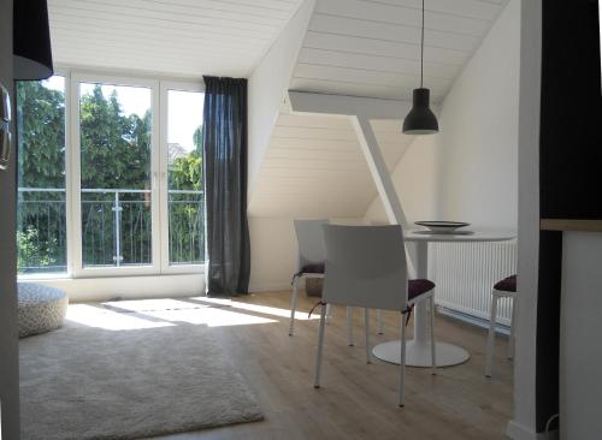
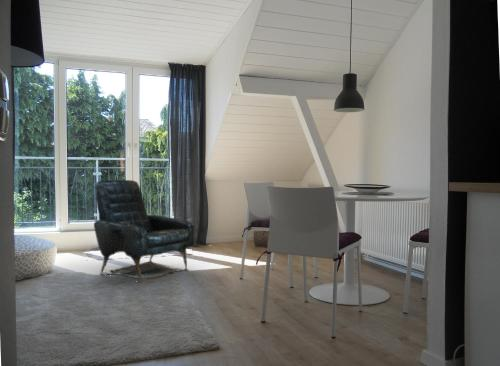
+ armchair [93,179,195,284]
